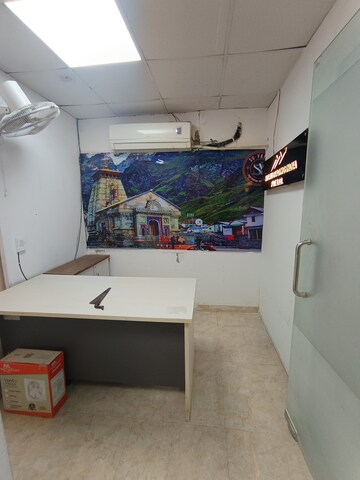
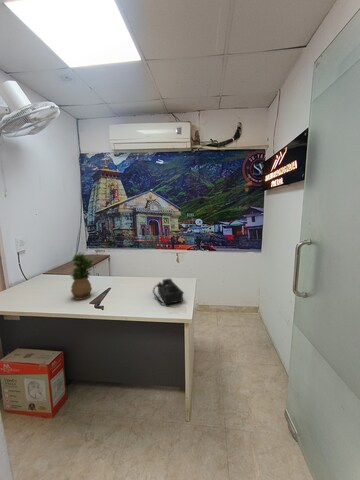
+ telephone [152,278,185,306]
+ potted plant [70,252,94,301]
